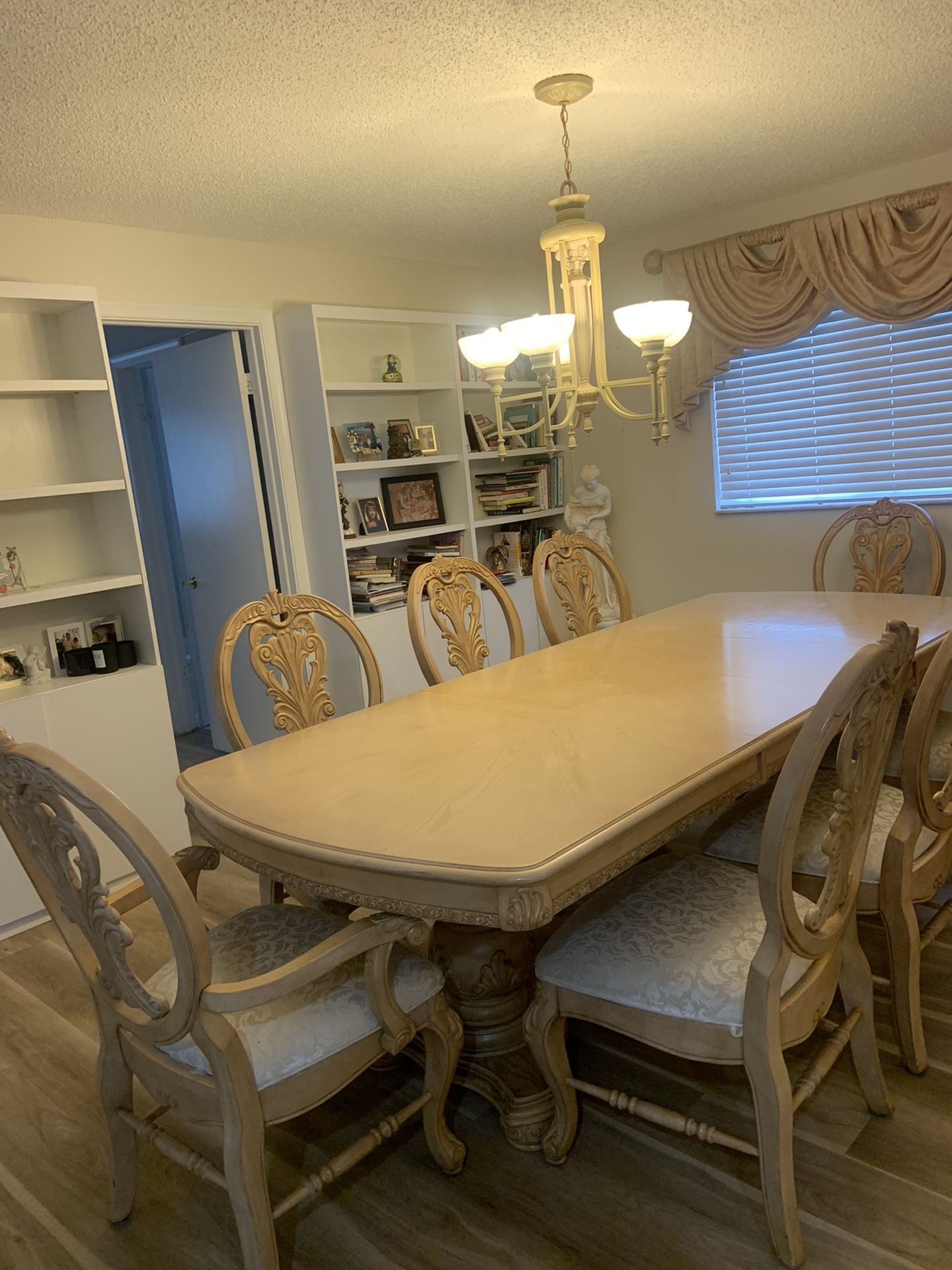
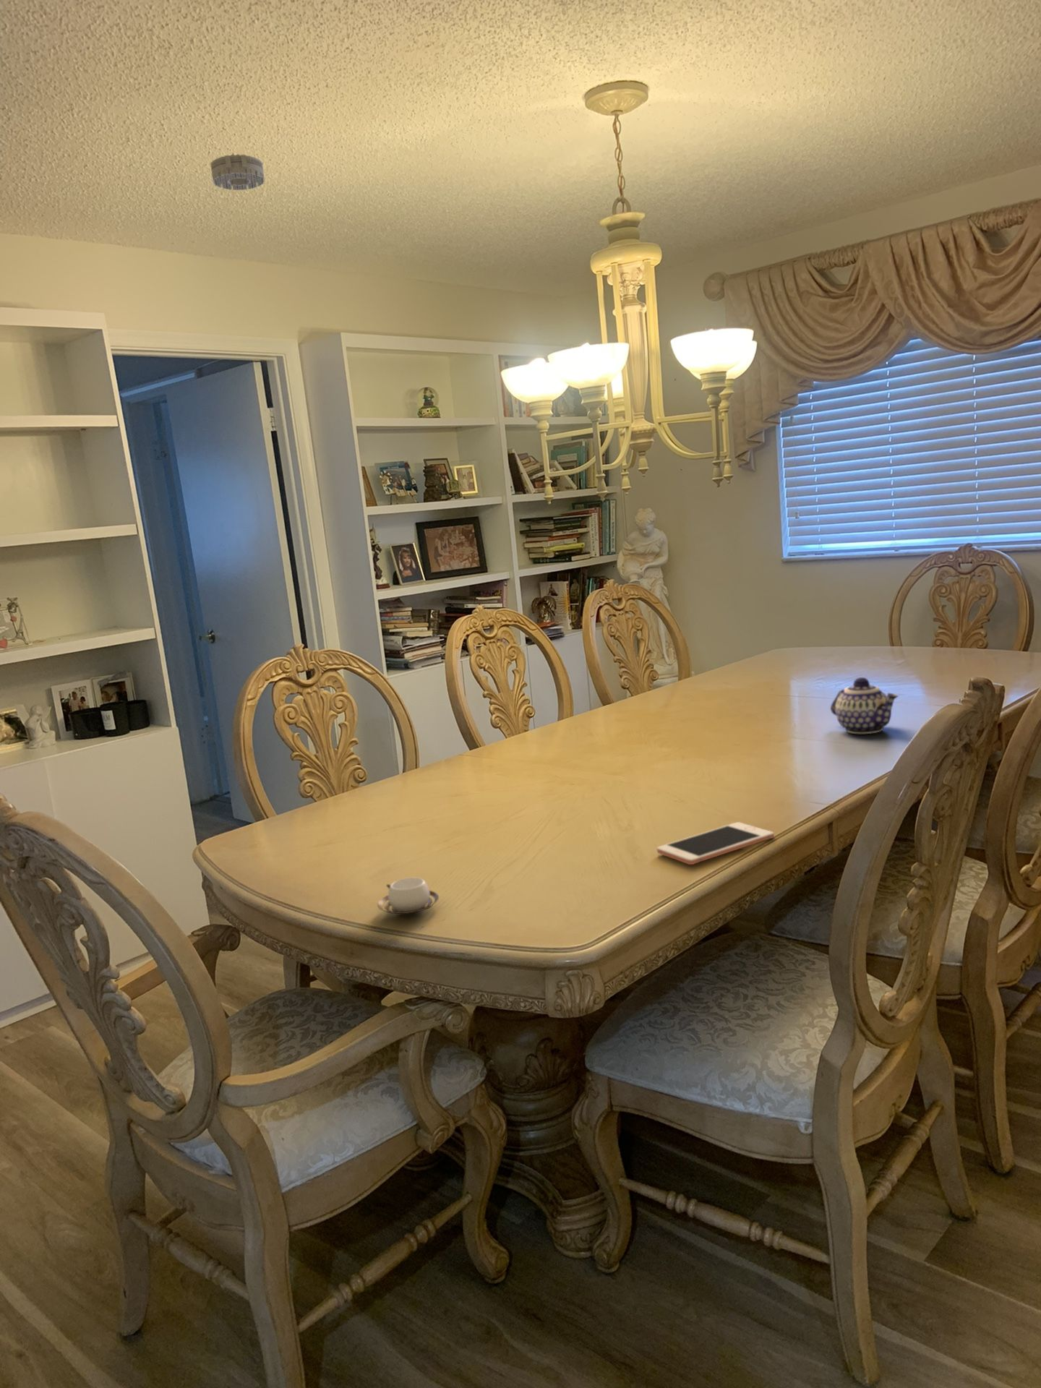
+ teapot [830,677,899,734]
+ cup [376,877,440,915]
+ smoke detector [210,153,266,191]
+ cell phone [656,821,775,866]
